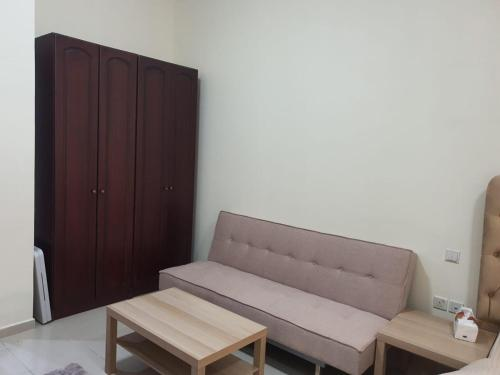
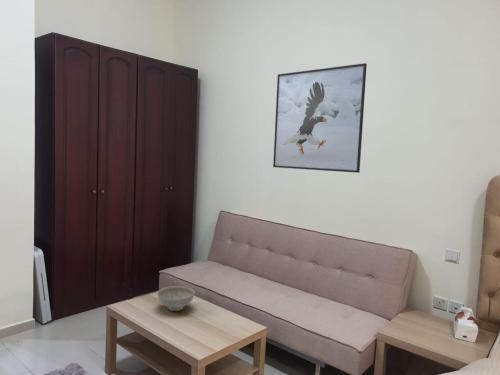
+ decorative bowl [156,285,196,312]
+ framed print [272,62,368,174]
